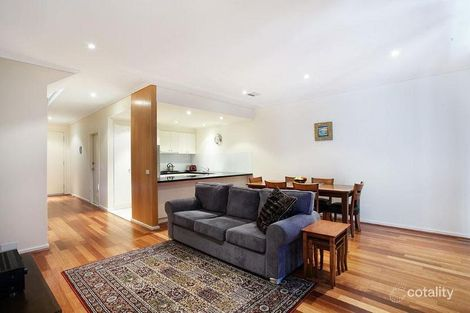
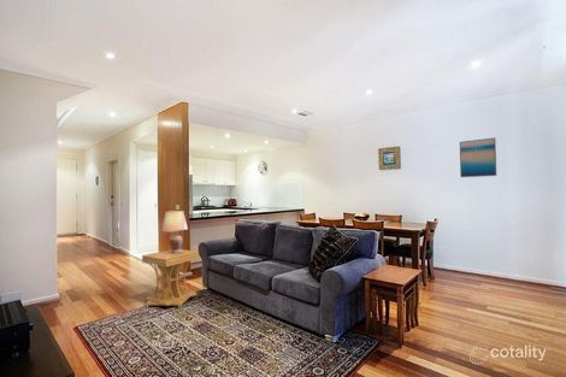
+ wall art [459,136,497,178]
+ side table [141,248,200,308]
+ lamp [161,210,189,253]
